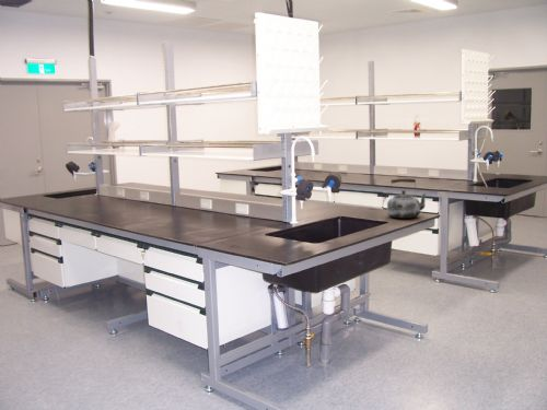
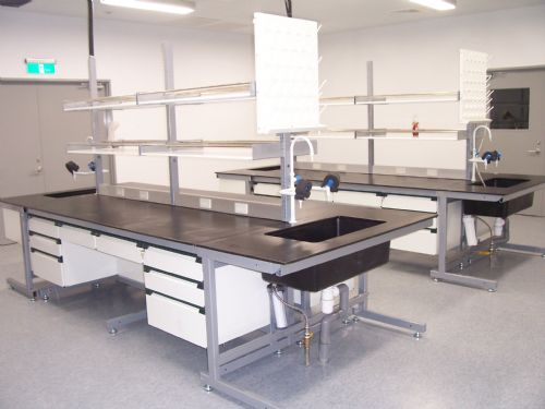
- kettle [386,177,428,220]
